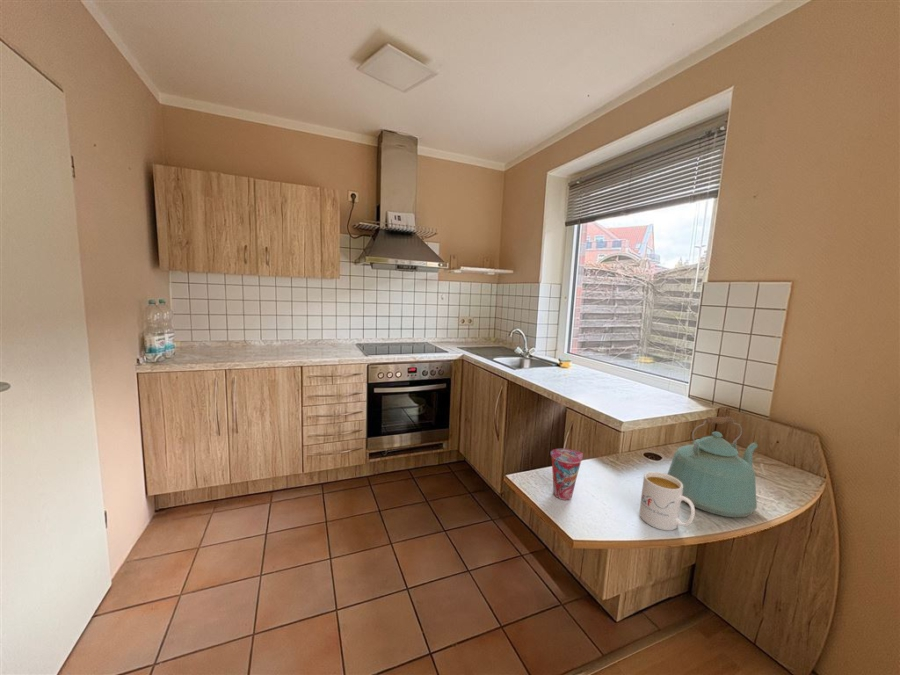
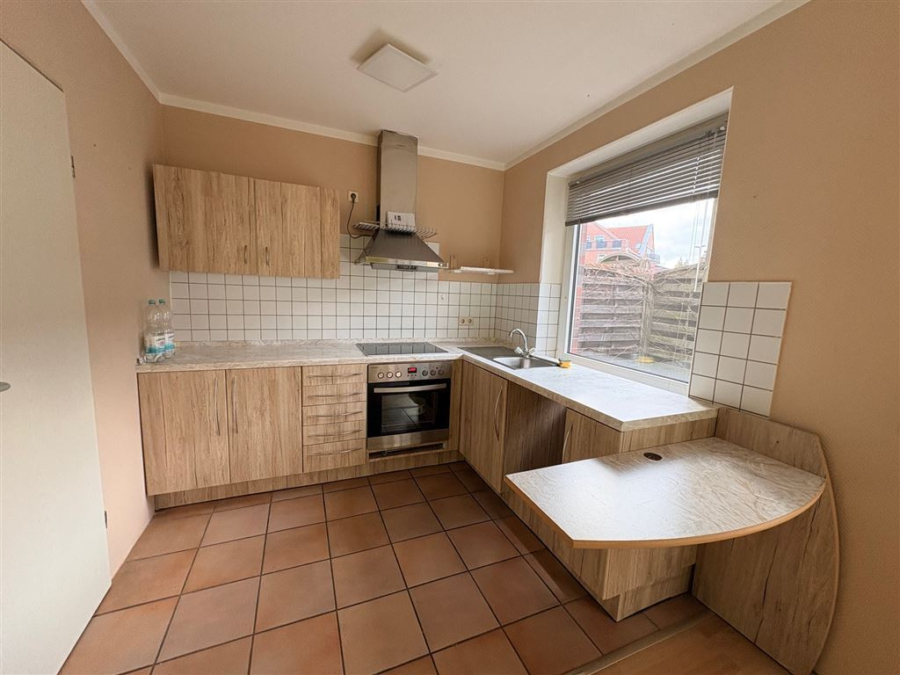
- kettle [667,415,760,518]
- cup [550,448,584,501]
- mug [638,471,696,531]
